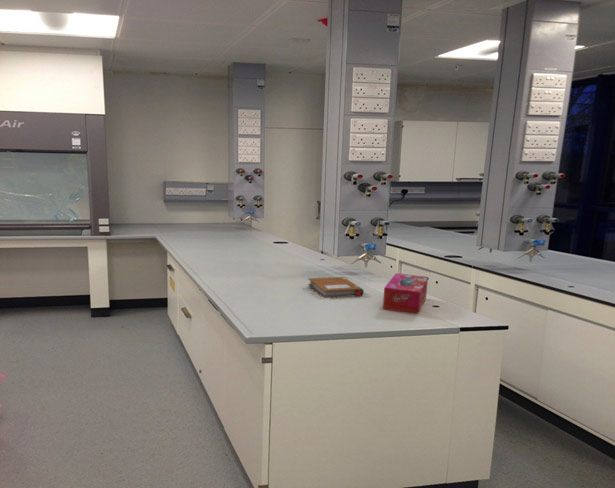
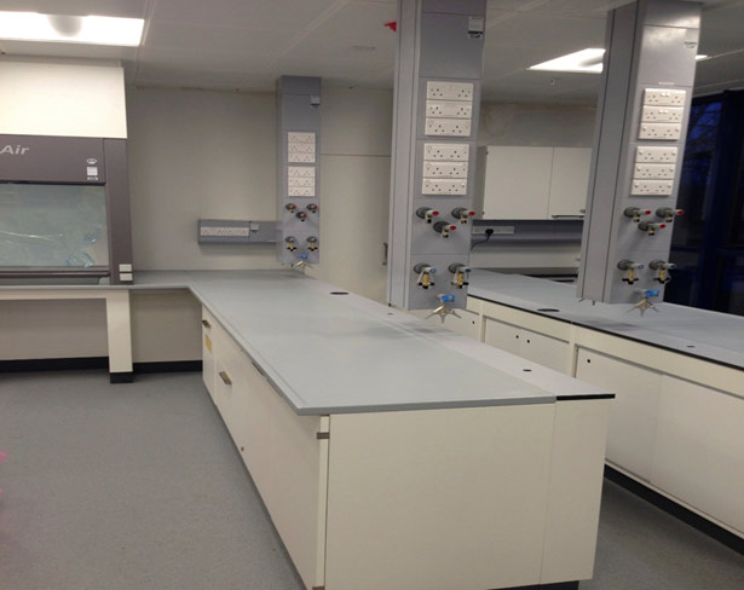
- tissue box [382,272,429,315]
- notebook [307,276,365,299]
